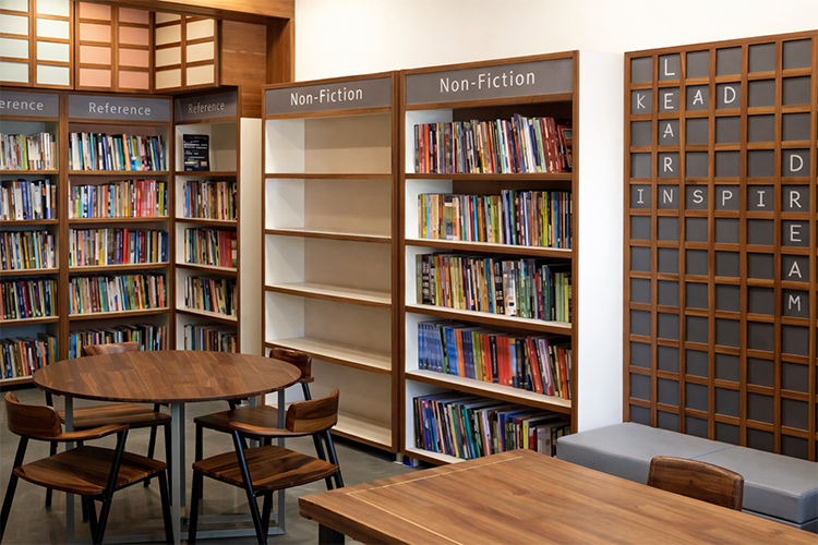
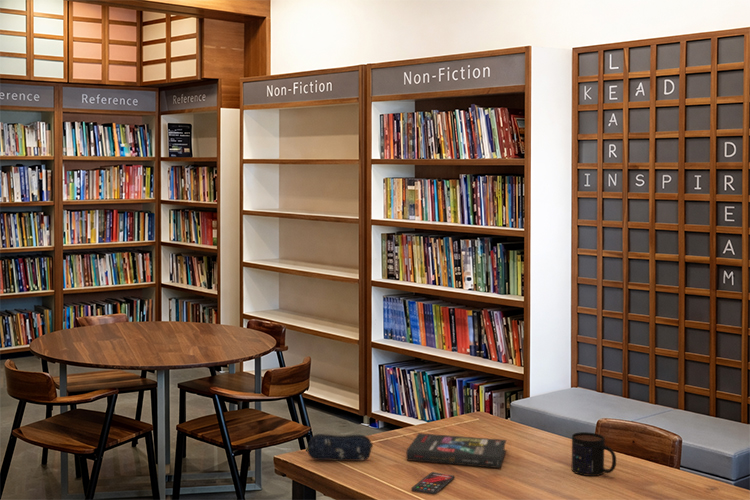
+ pencil case [305,433,374,462]
+ smartphone [411,471,456,495]
+ book [405,432,507,469]
+ mug [571,431,617,477]
